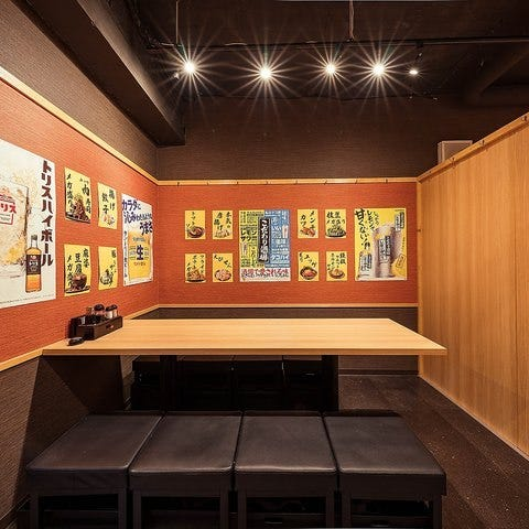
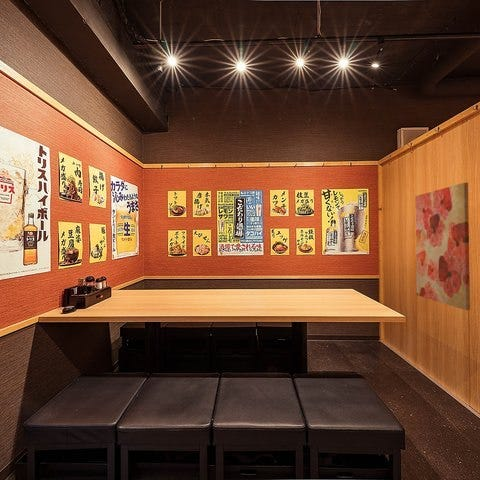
+ wall art [414,182,471,311]
